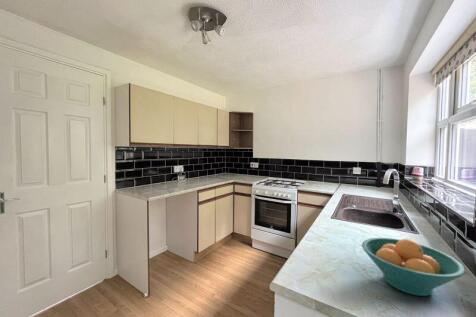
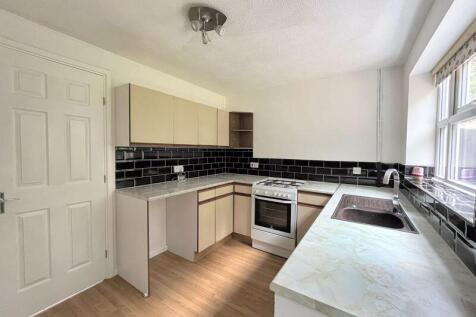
- fruit bowl [361,237,467,297]
